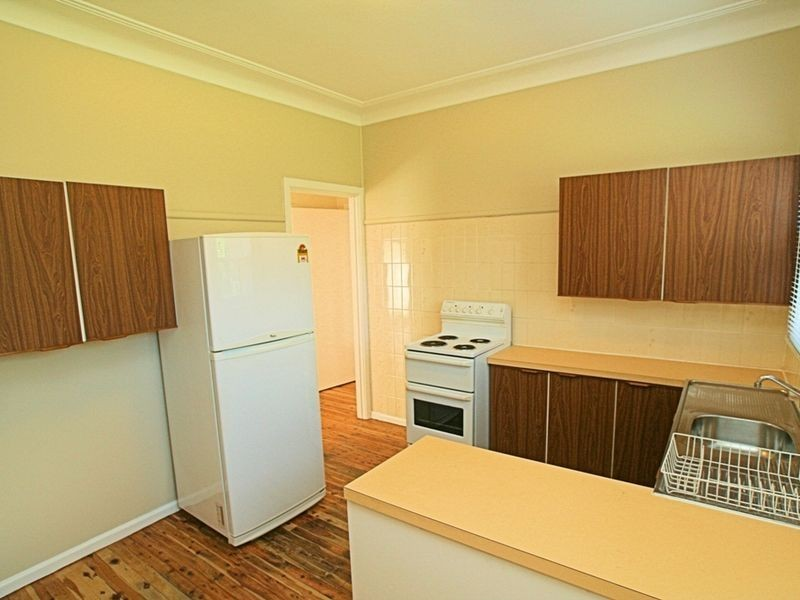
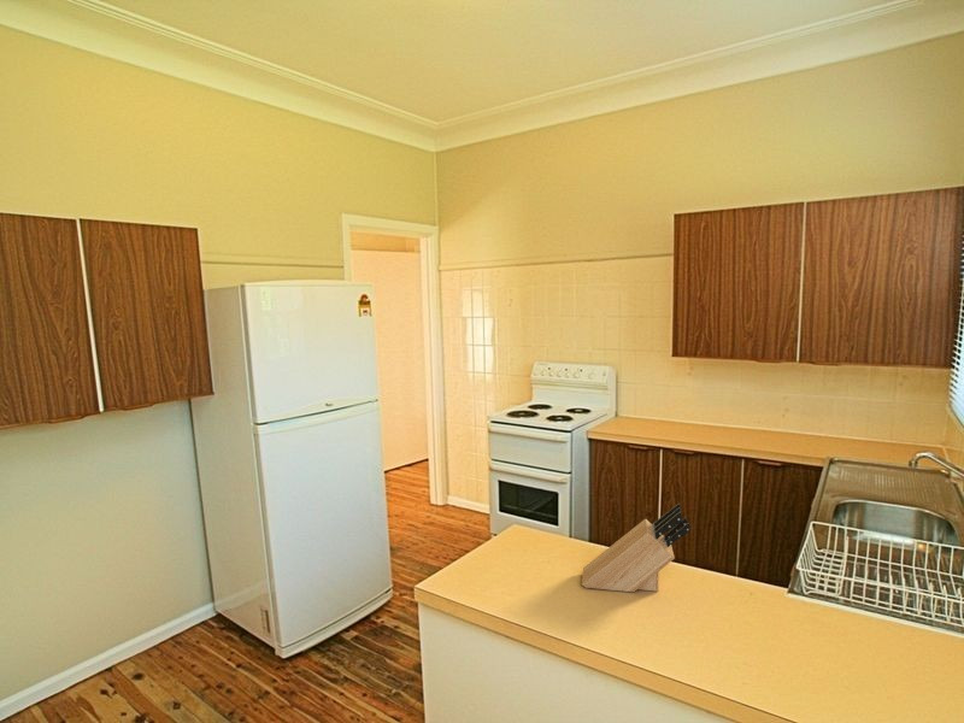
+ knife block [581,502,692,593]
